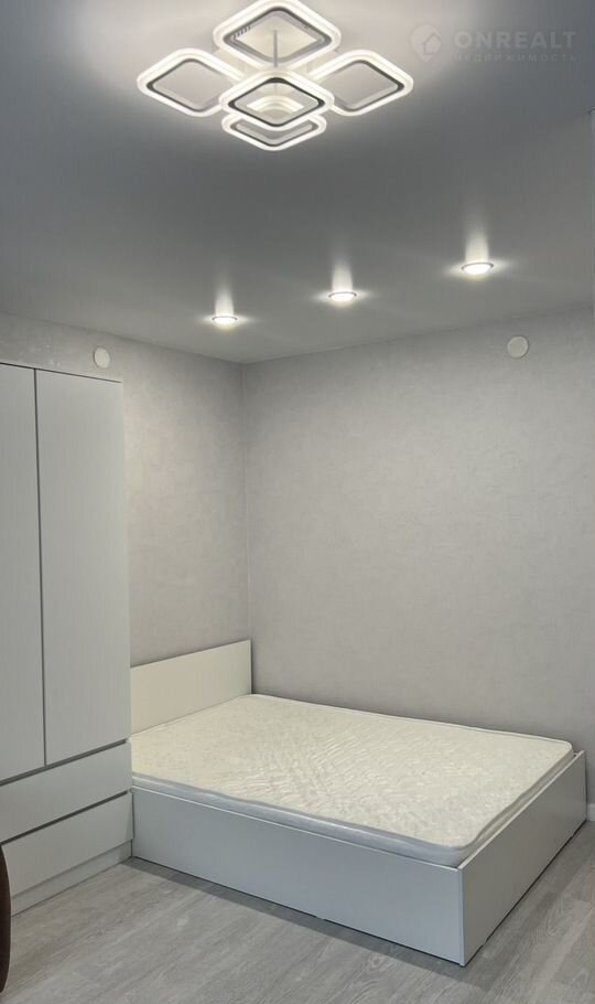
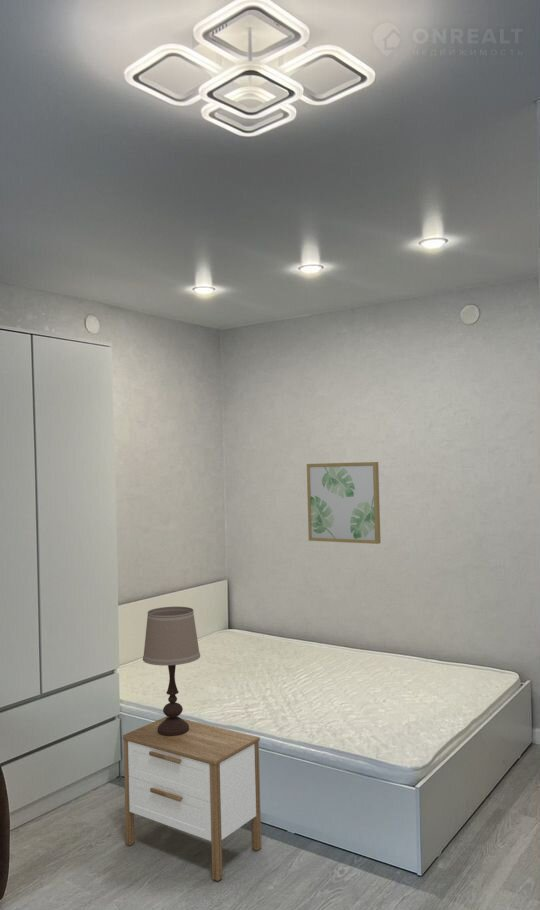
+ table lamp [142,606,201,736]
+ wall art [306,461,381,545]
+ nightstand [122,716,262,882]
